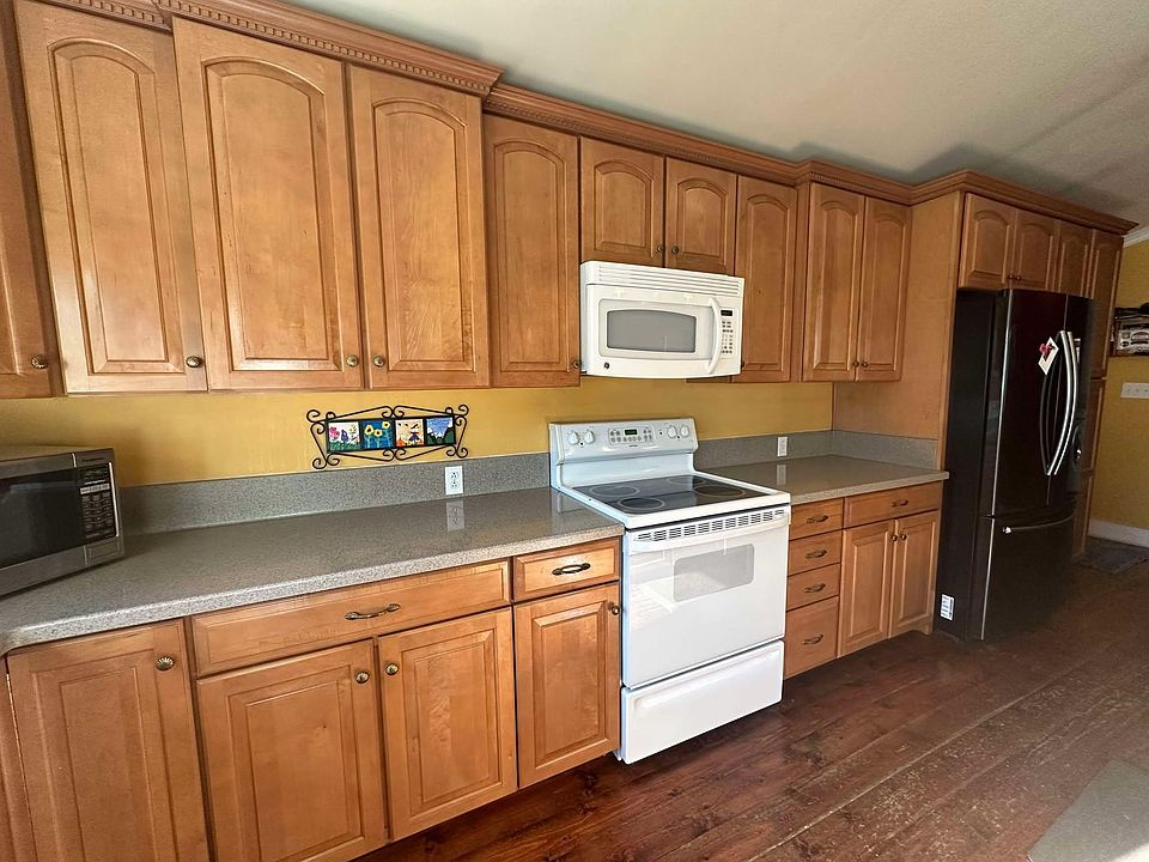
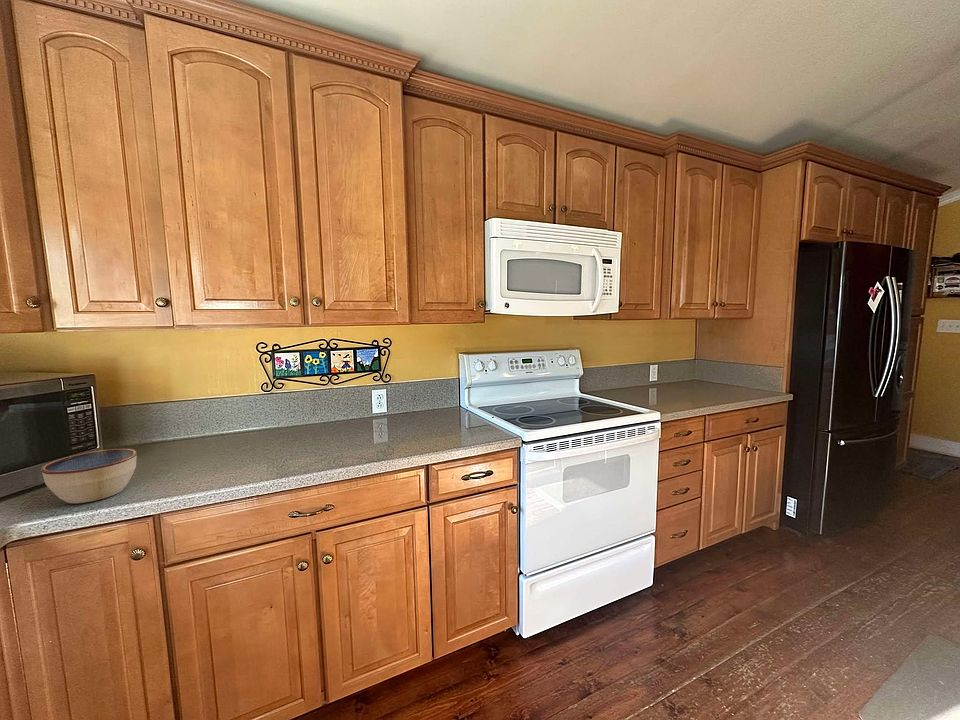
+ bowl [40,448,138,504]
